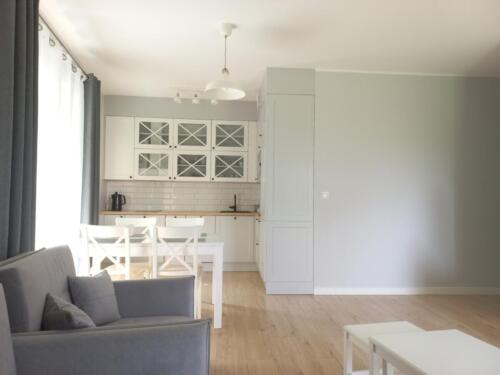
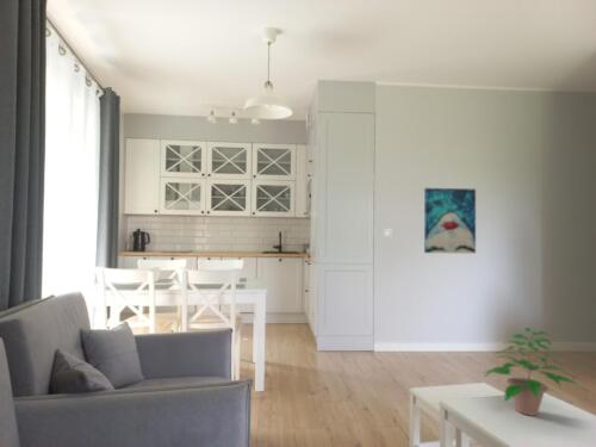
+ potted plant [483,327,583,417]
+ wall art [423,187,477,254]
